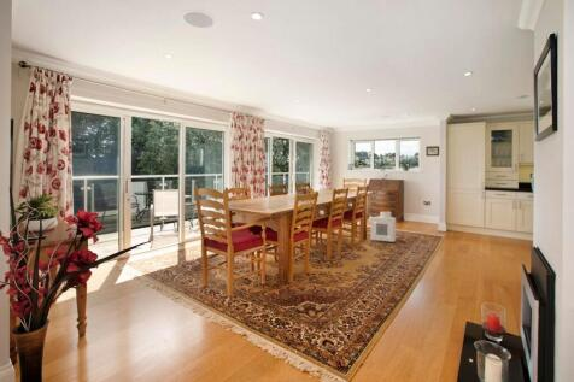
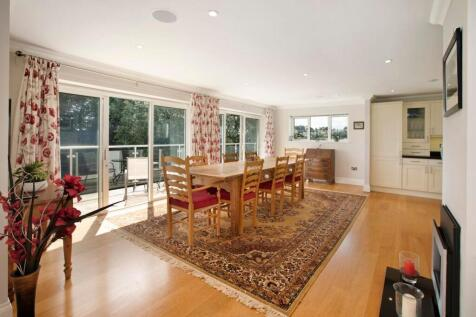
- air purifier [369,211,397,243]
